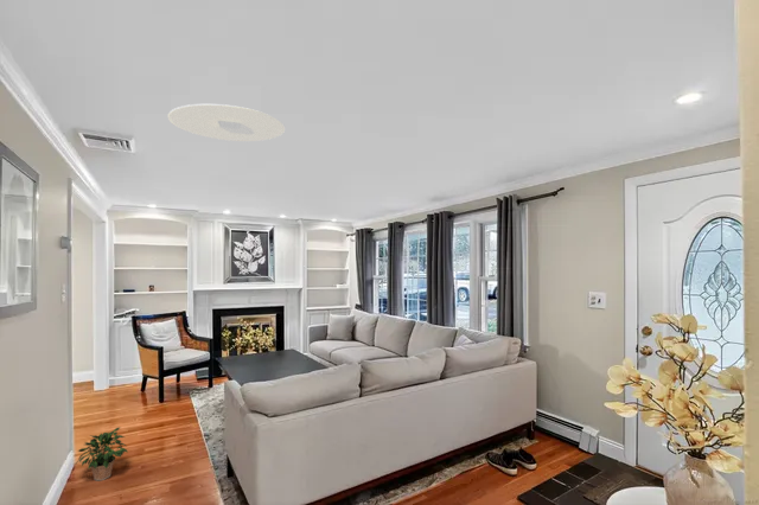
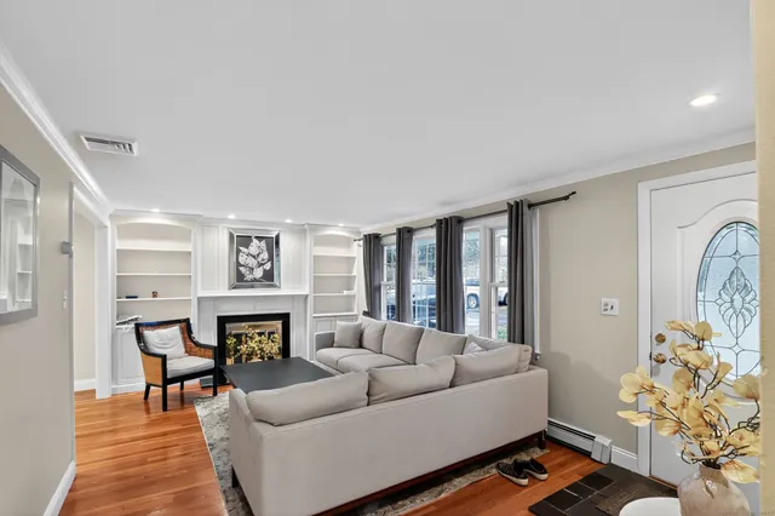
- potted plant [75,427,129,482]
- ceiling light [167,103,286,142]
